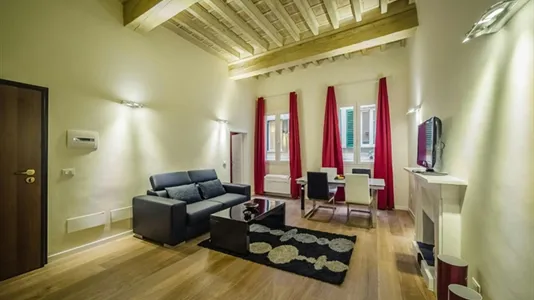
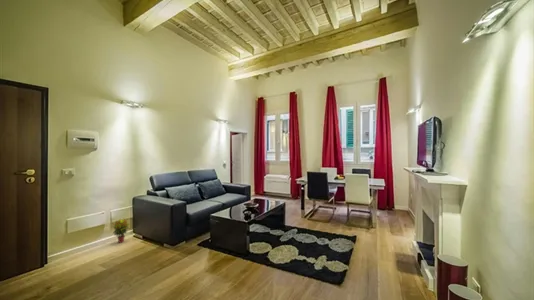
+ potted plant [112,218,130,244]
